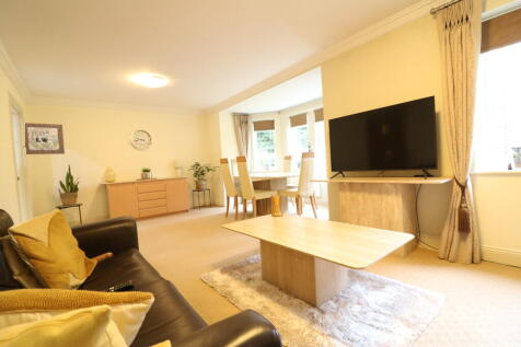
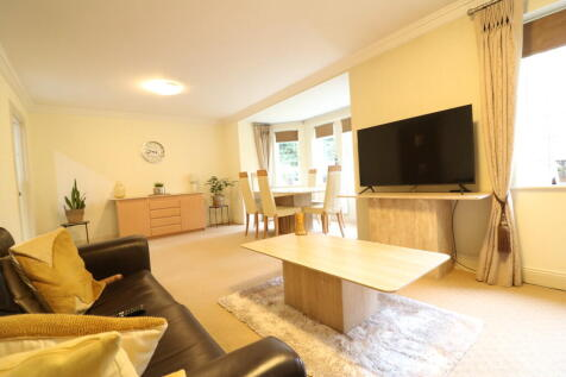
- wall art [24,122,66,155]
